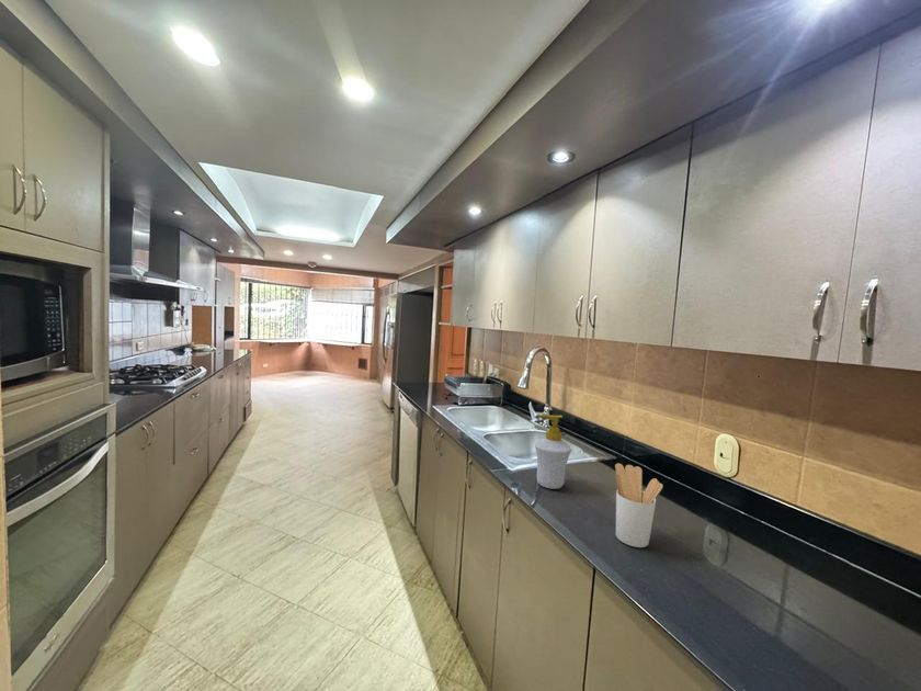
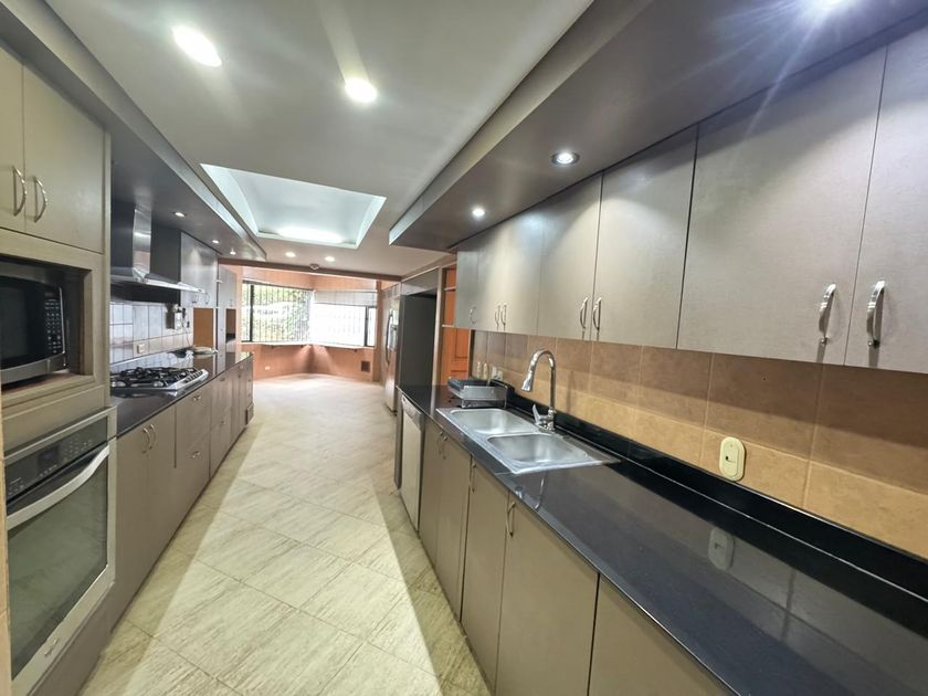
- soap bottle [534,414,572,490]
- utensil holder [614,462,664,548]
